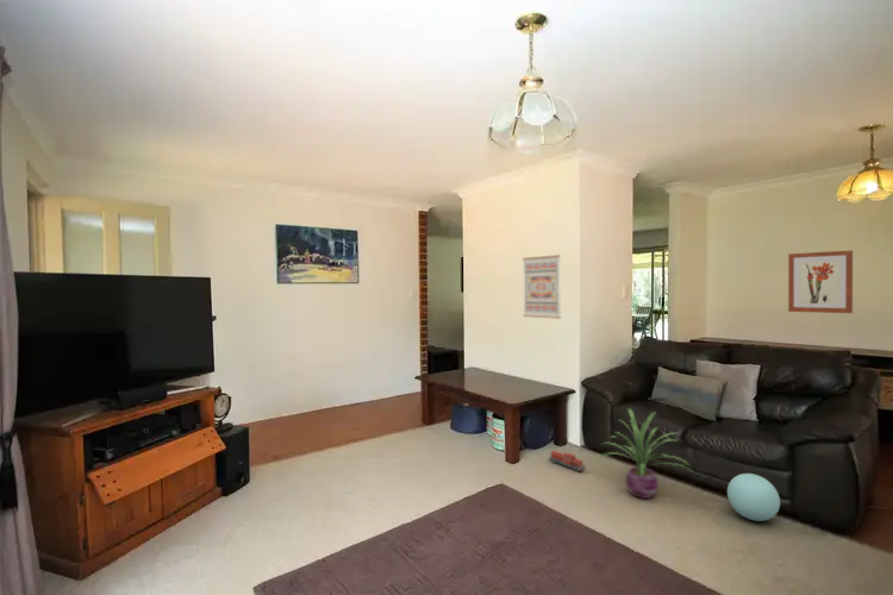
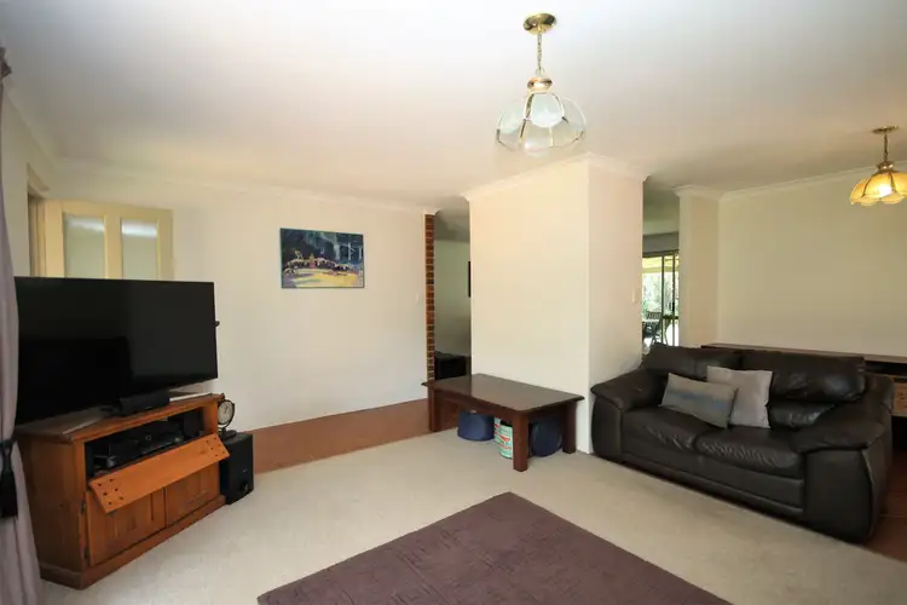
- wall art [787,249,854,314]
- wall art [522,253,562,320]
- decorative plant [598,407,692,500]
- ball [726,472,781,522]
- toy train [548,450,587,472]
